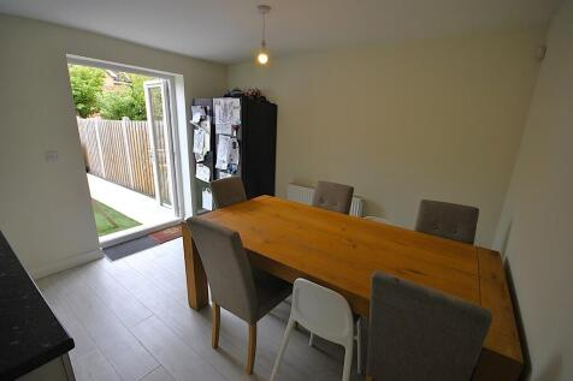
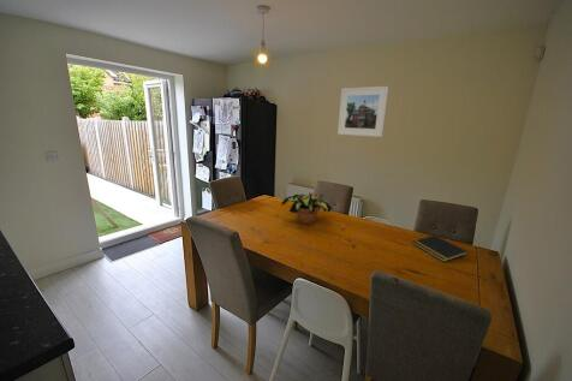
+ notepad [412,234,469,263]
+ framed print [336,85,389,138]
+ flower pot [280,192,333,226]
